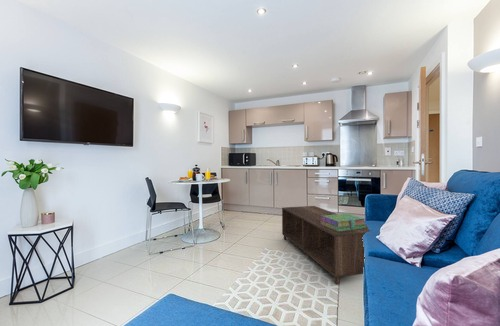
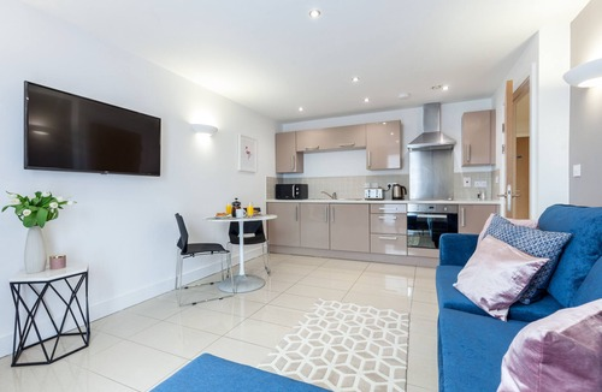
- stack of books [320,213,367,232]
- coffee table [281,205,371,285]
